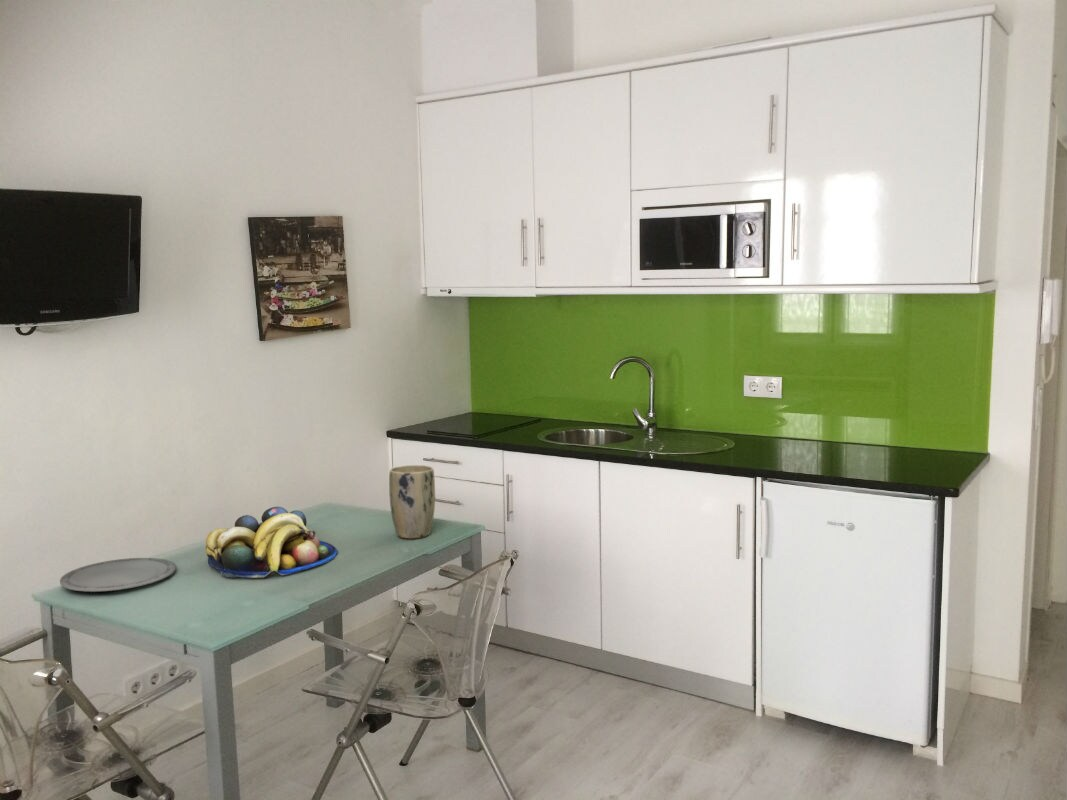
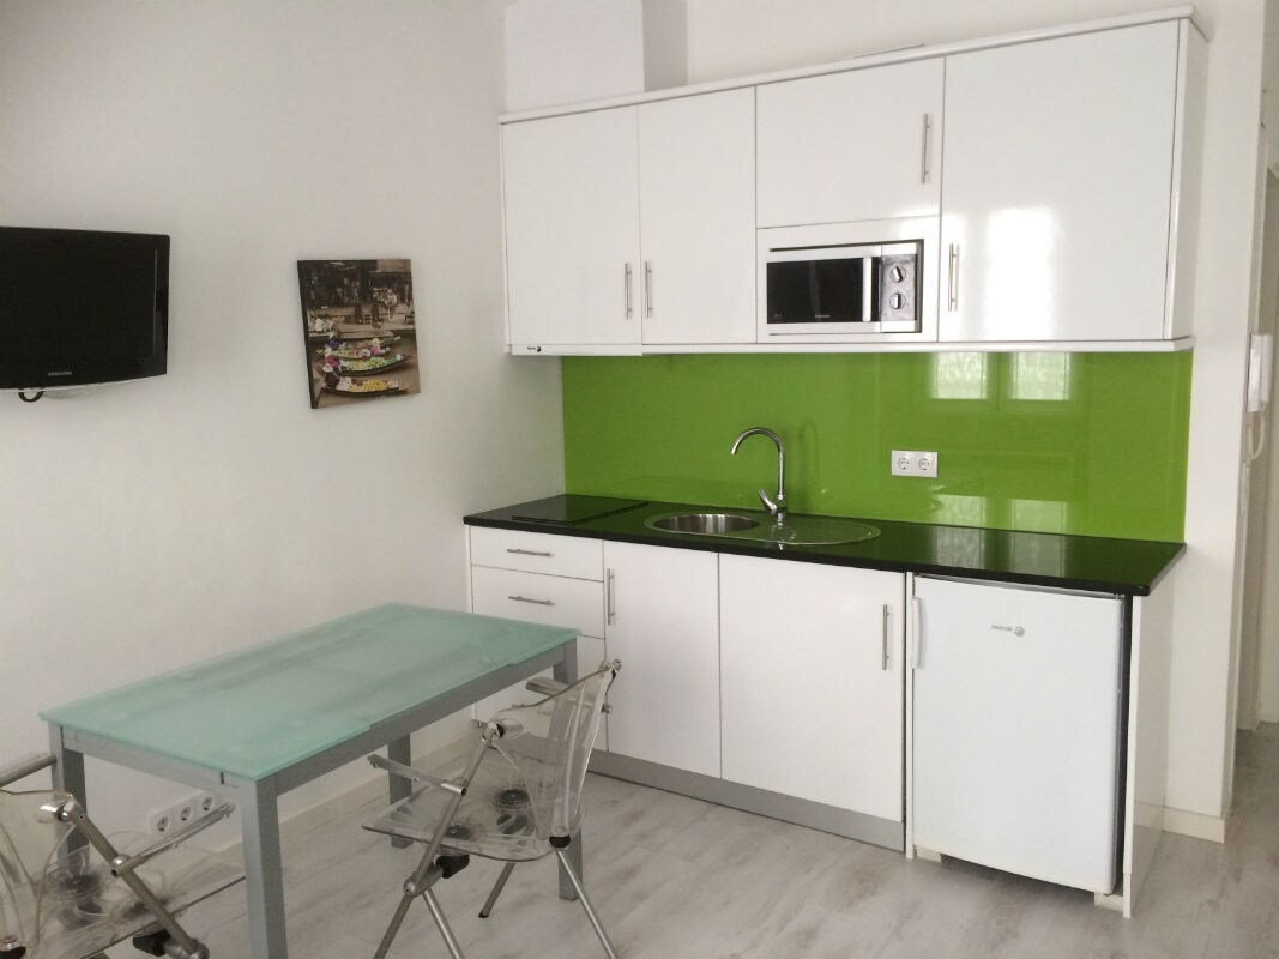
- fruit bowl [204,506,338,579]
- plate [59,557,177,593]
- plant pot [388,464,436,540]
